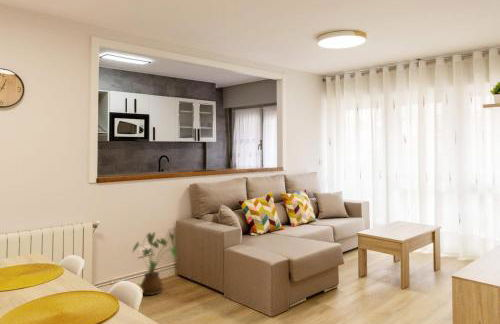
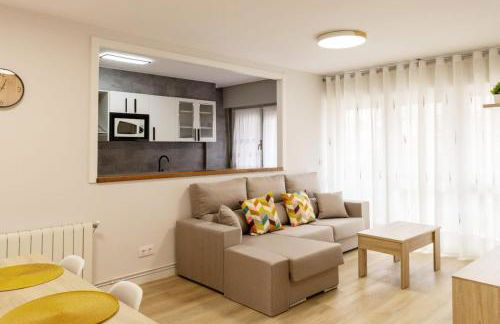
- house plant [131,231,178,296]
